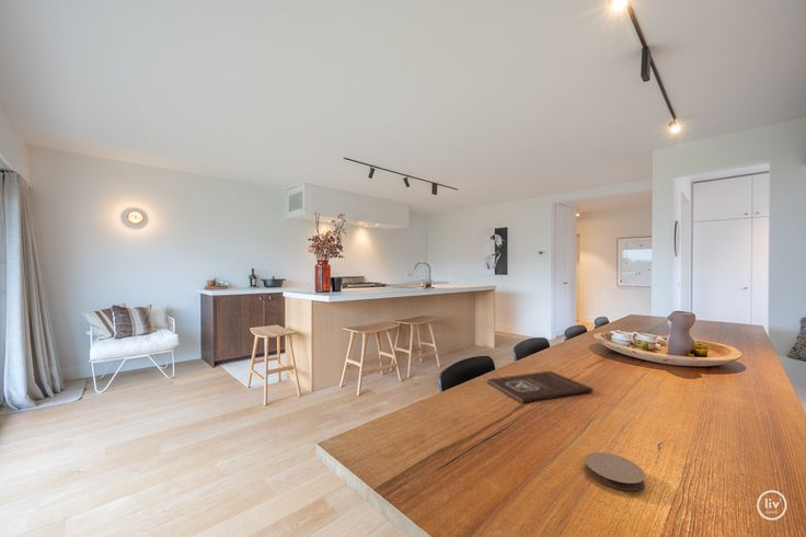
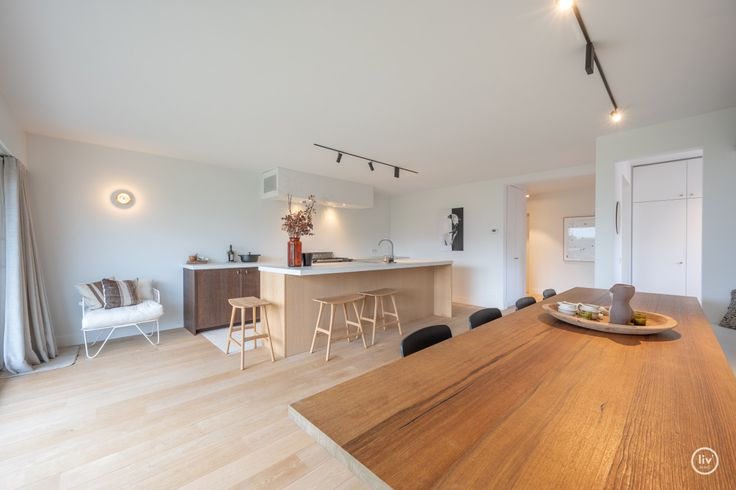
- book [486,370,595,404]
- coaster [584,452,646,492]
